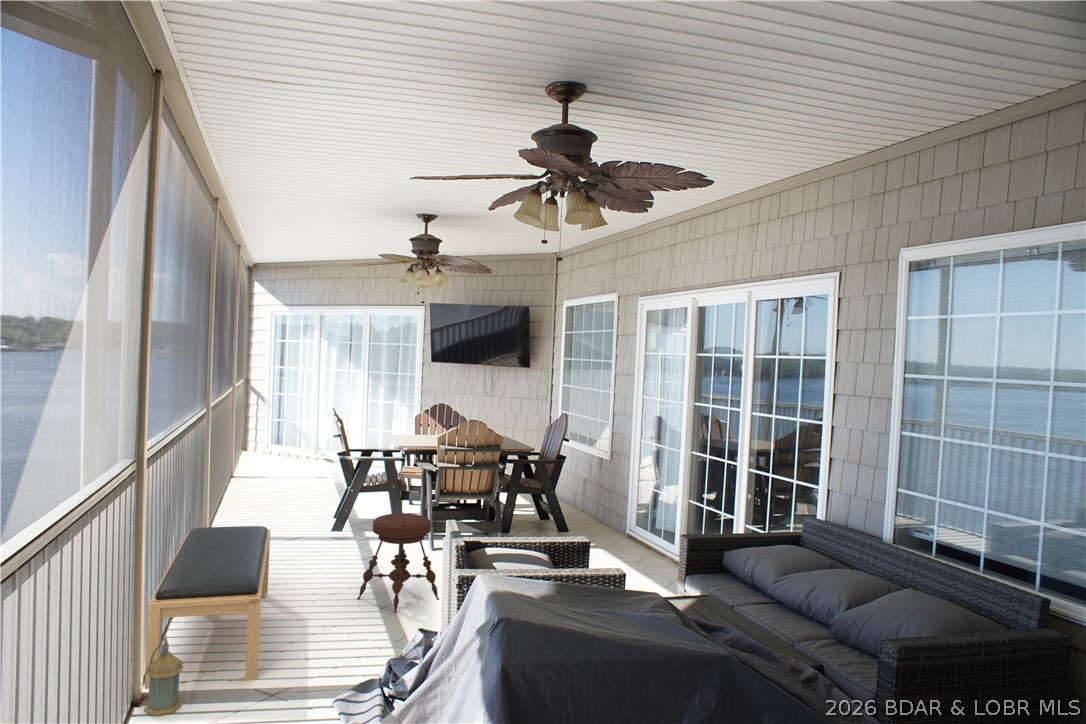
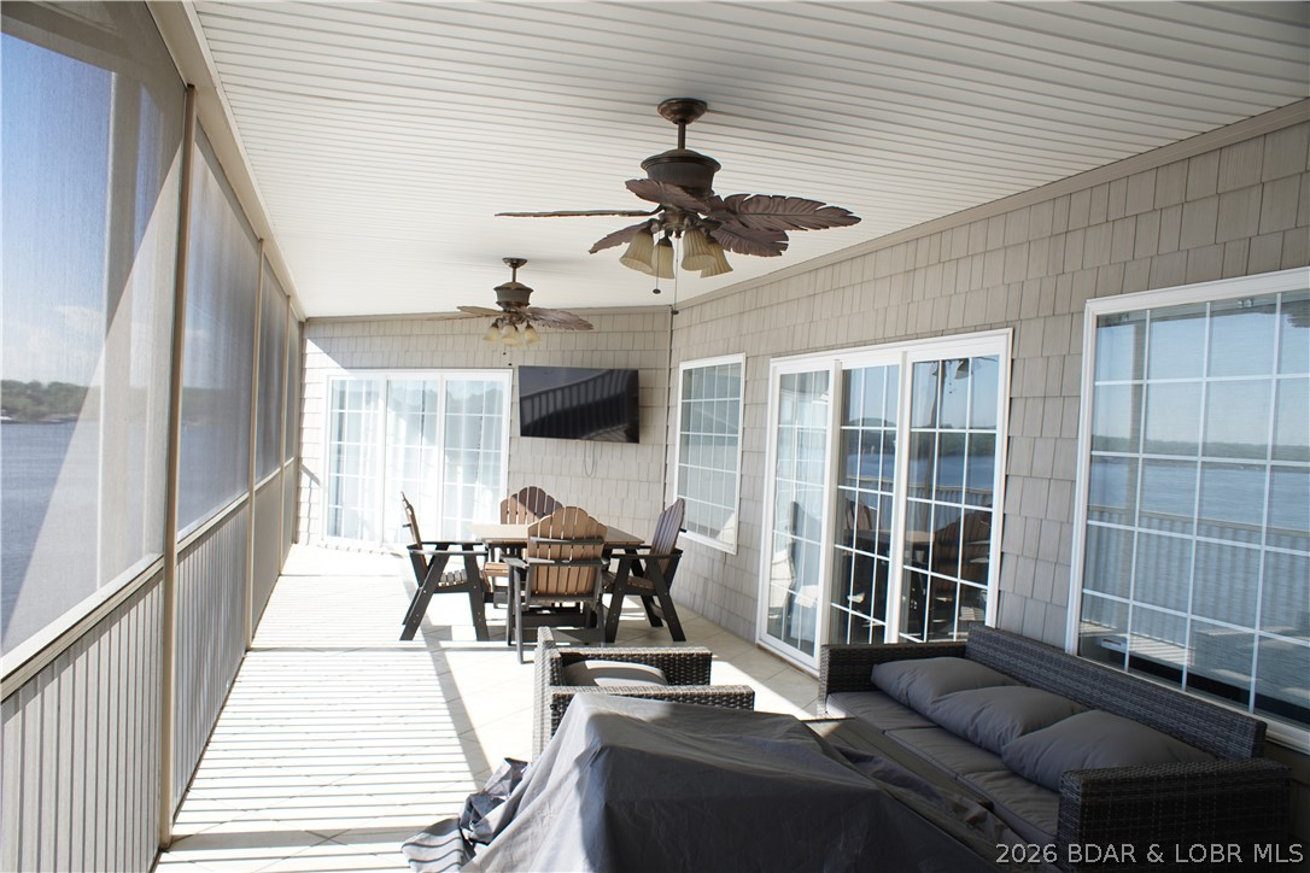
- stool [356,512,440,615]
- lantern [143,635,185,718]
- bench [144,525,271,690]
